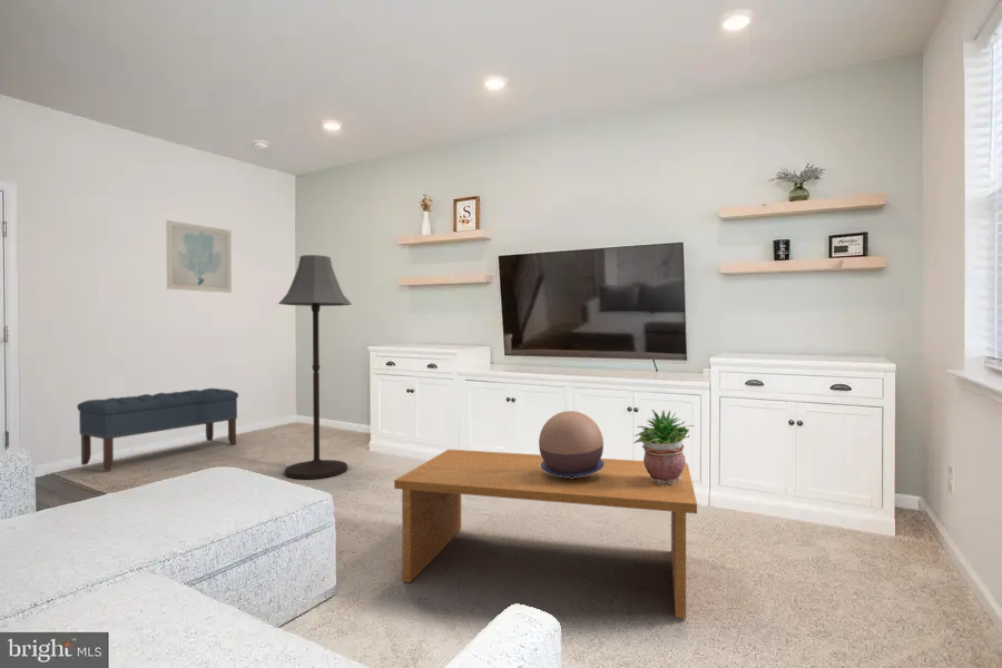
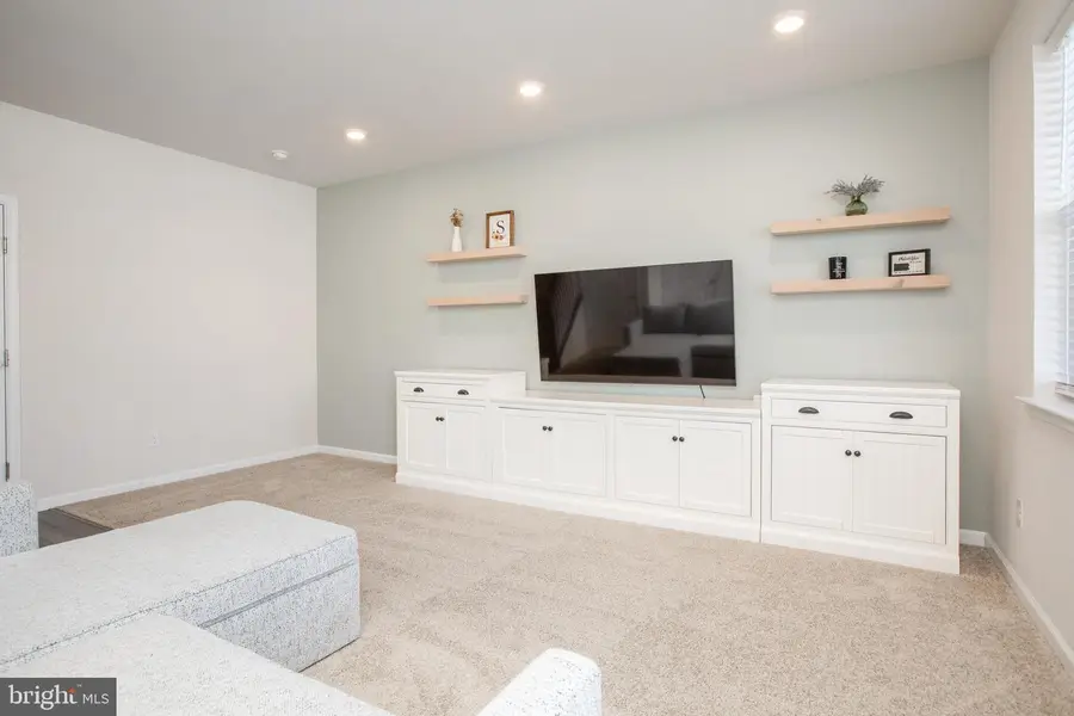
- floor lamp [277,254,353,480]
- wall art [165,219,233,294]
- coffee table [393,449,698,620]
- potted plant [632,409,695,484]
- bench [76,387,239,472]
- decorative bowl [538,410,605,478]
